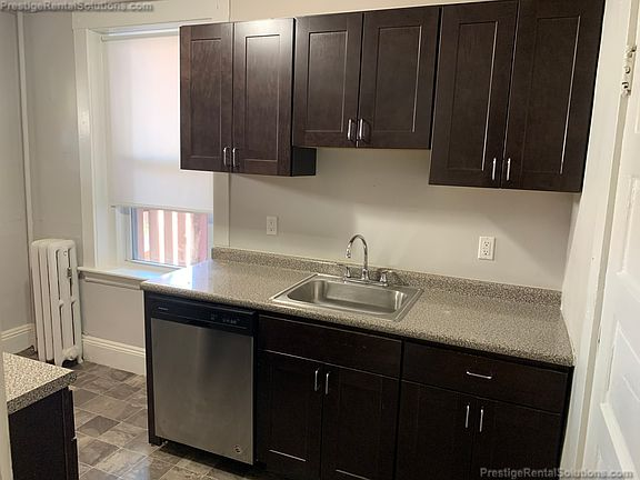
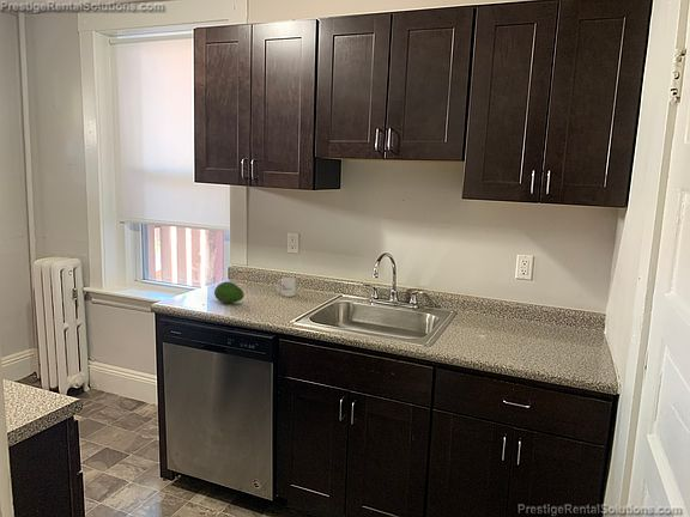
+ fruit [213,281,246,304]
+ mug [276,276,297,298]
